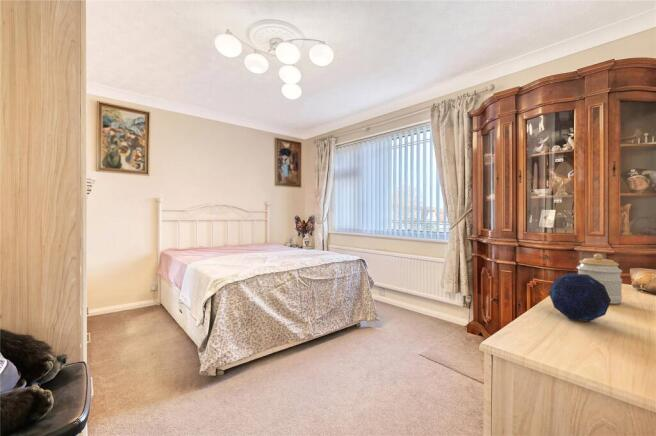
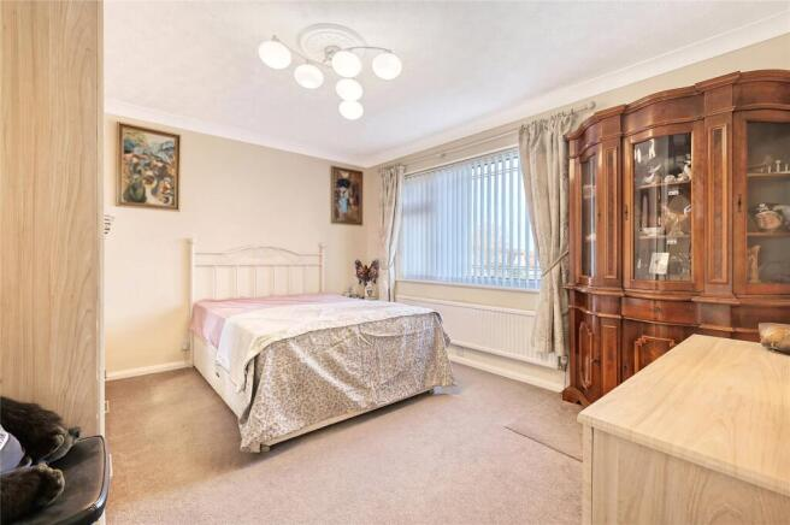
- decorative orb [548,272,611,323]
- jar [576,253,623,305]
